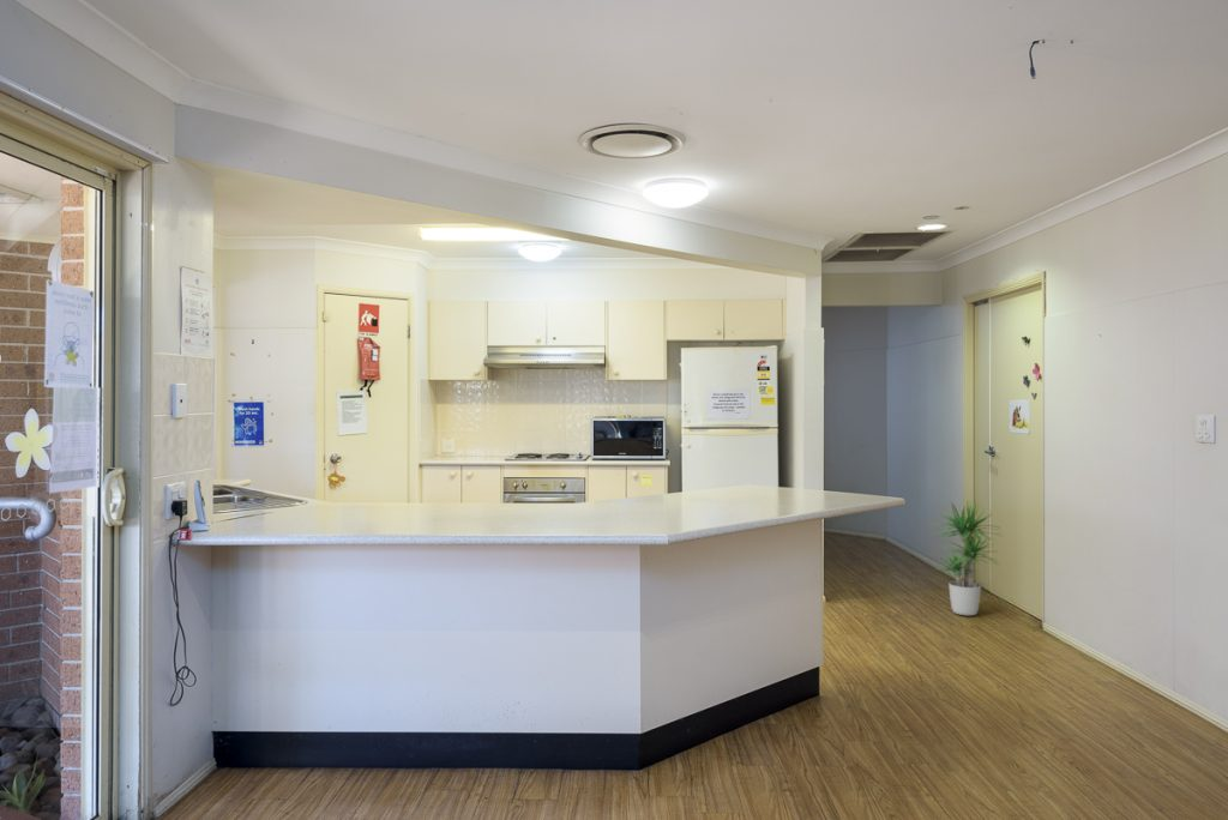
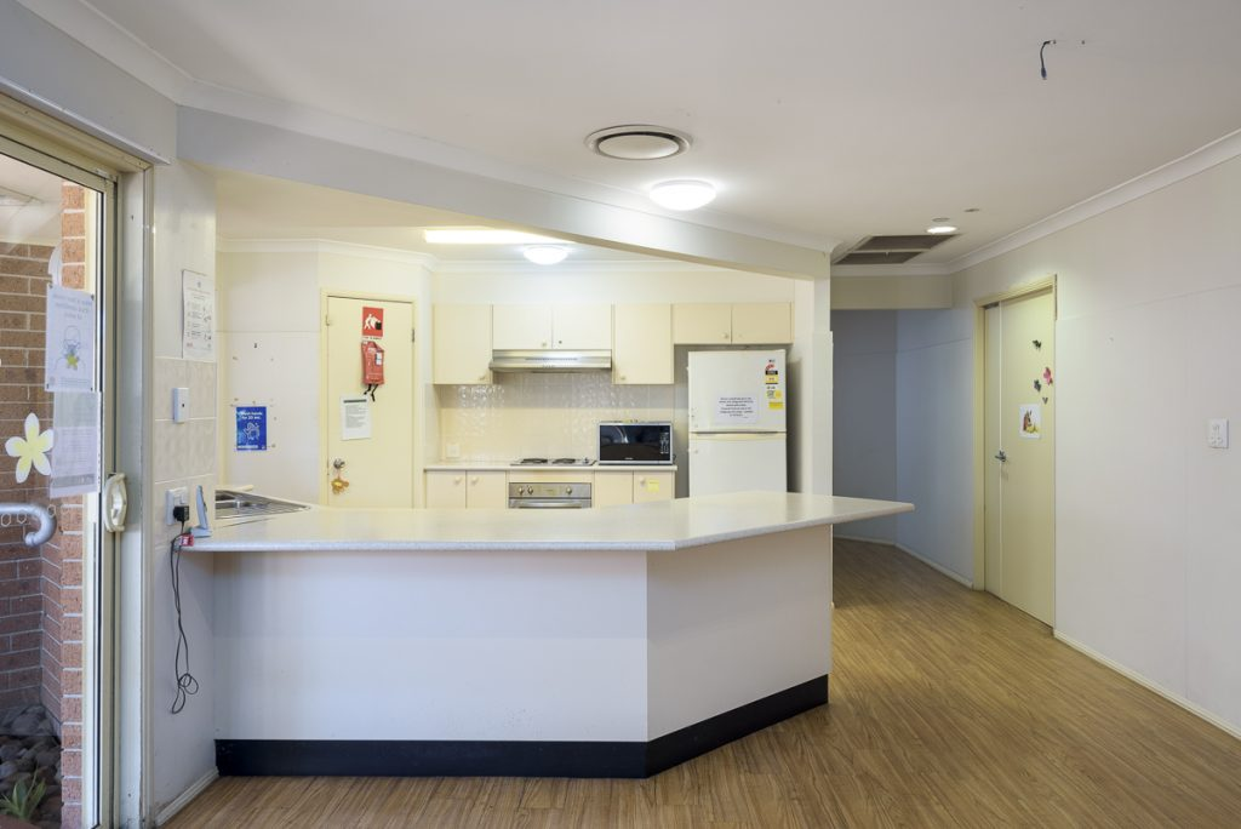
- potted plant [931,500,1005,616]
